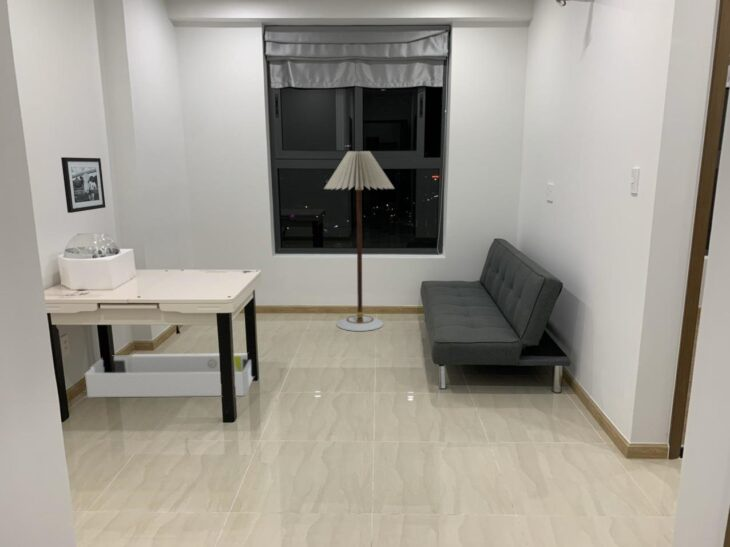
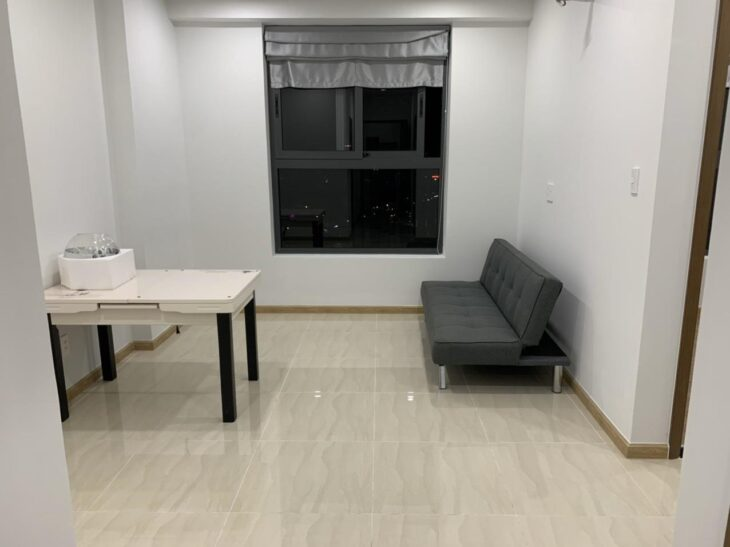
- floor lamp [323,150,396,332]
- picture frame [60,156,107,214]
- architectural model [83,352,255,398]
